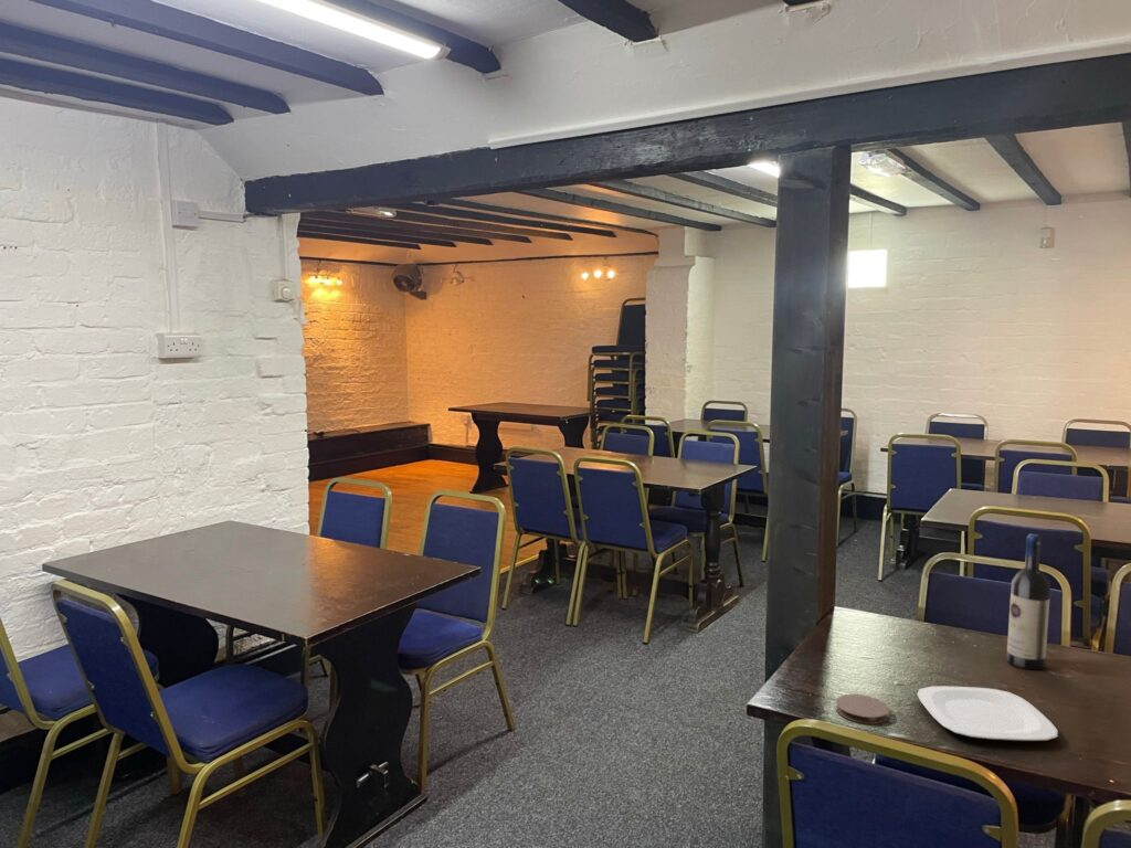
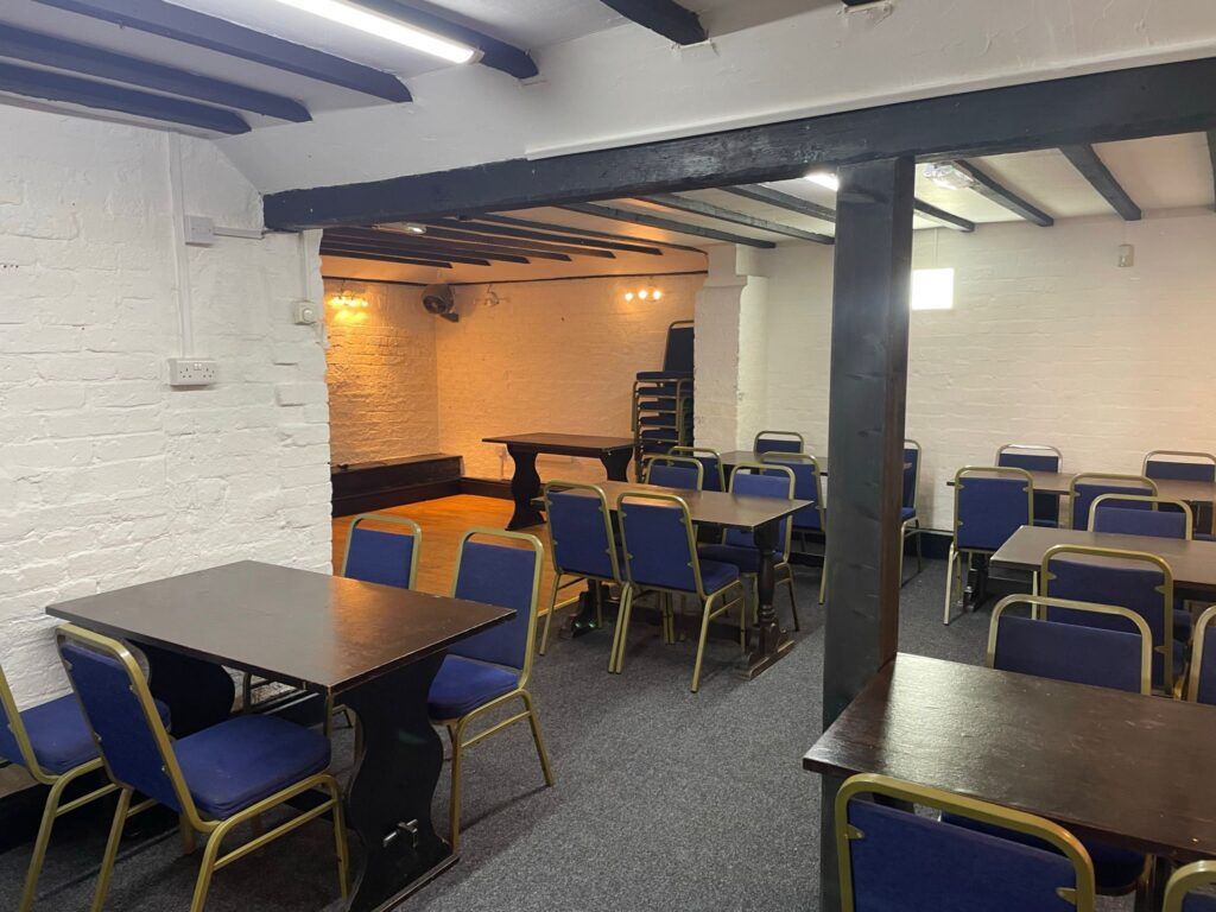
- wine bottle [1005,533,1051,670]
- plate [916,686,1059,742]
- coaster [835,693,890,725]
